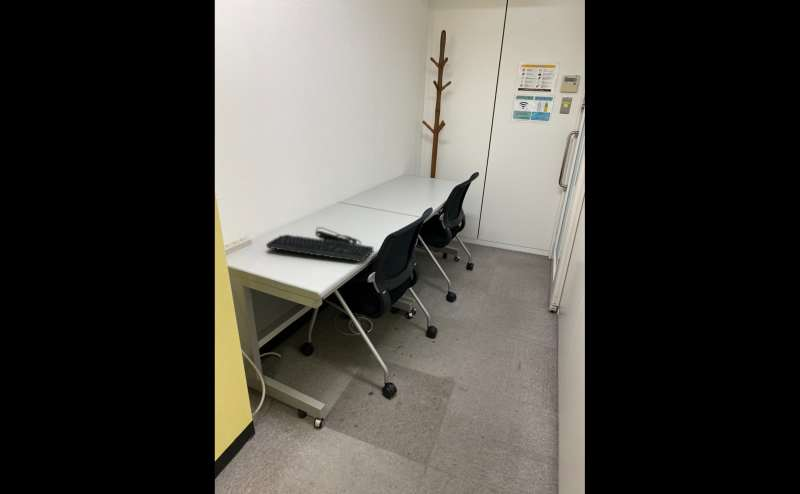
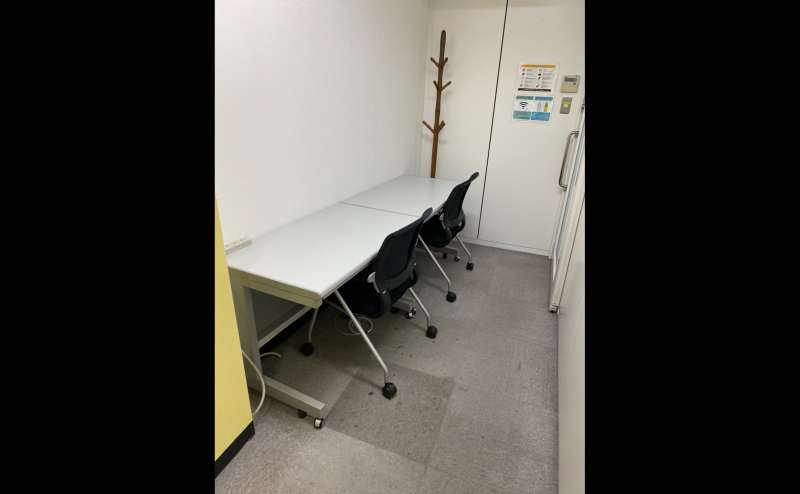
- keyboard [265,226,374,263]
